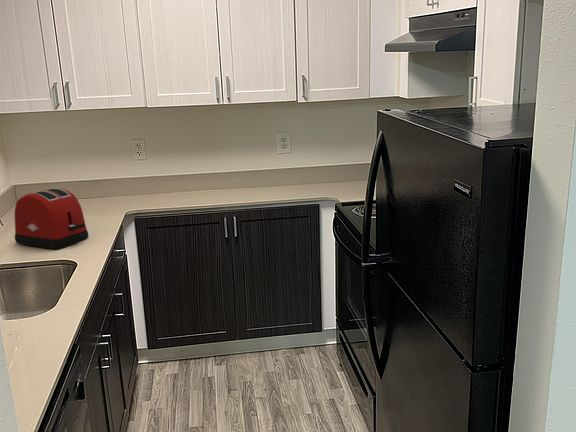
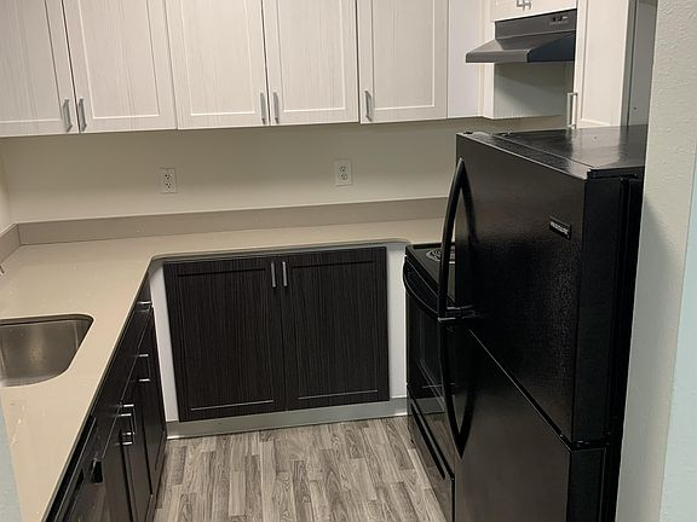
- toaster [14,187,89,250]
